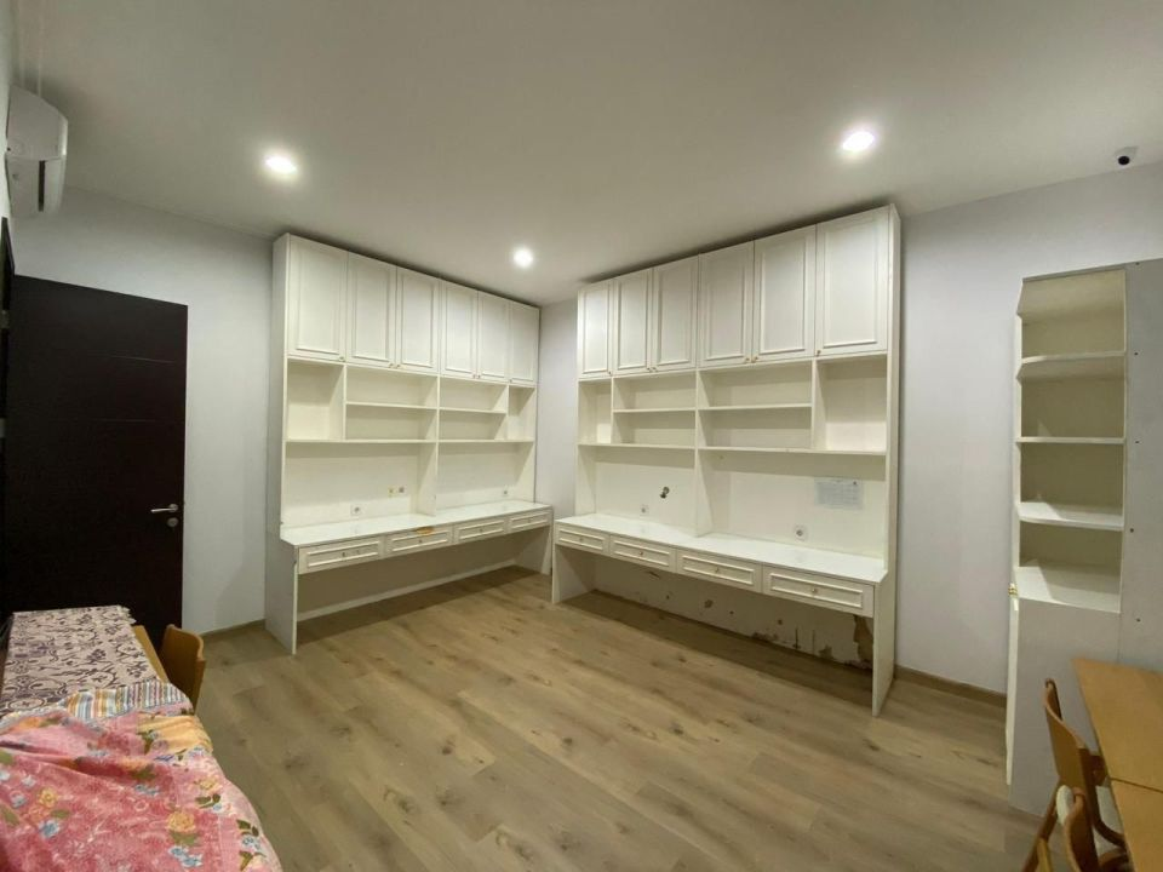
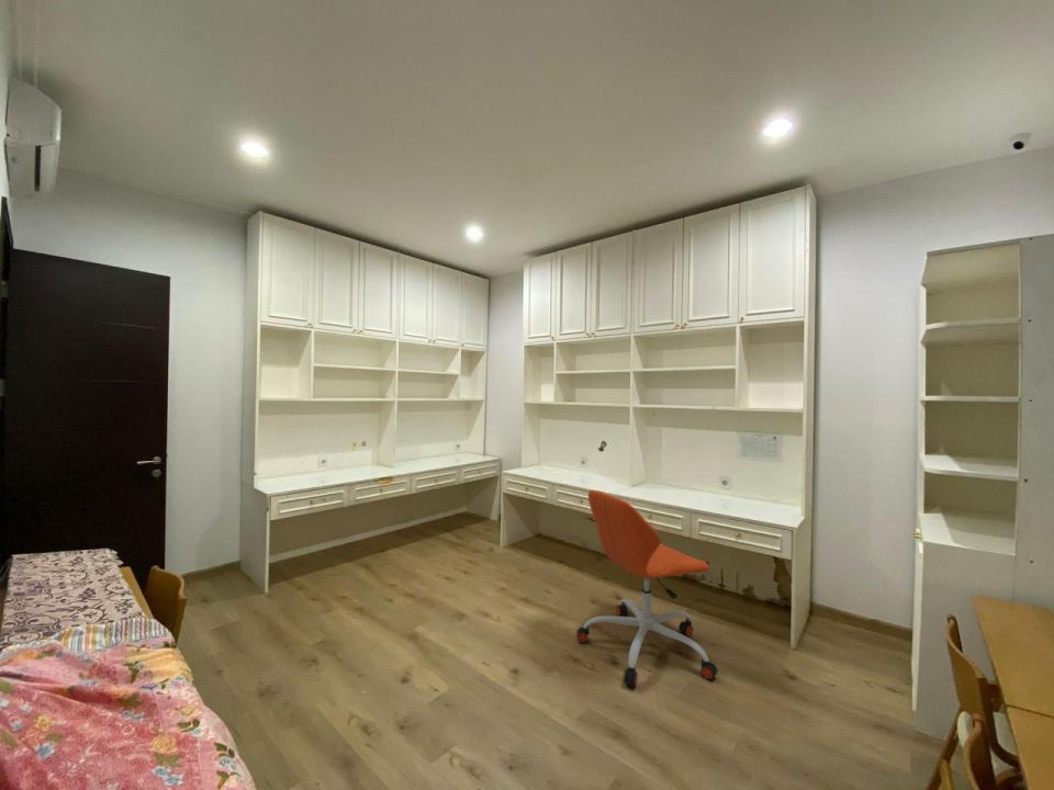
+ office chair [575,489,718,688]
